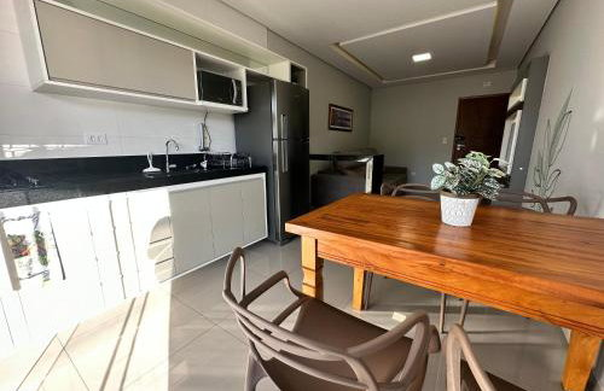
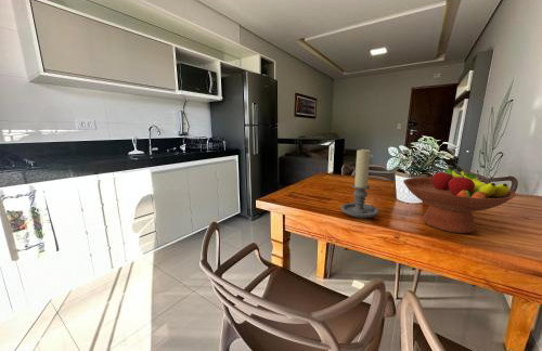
+ fruit bowl [402,165,517,234]
+ candle holder [340,147,379,219]
